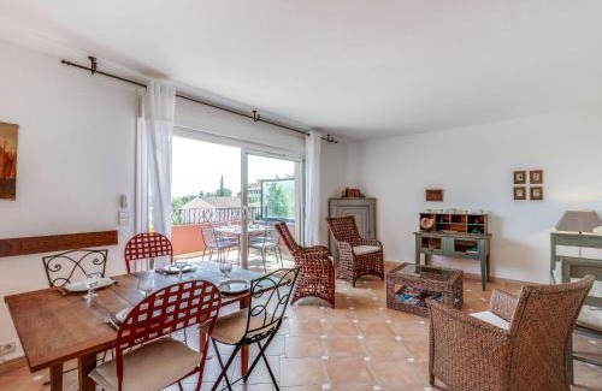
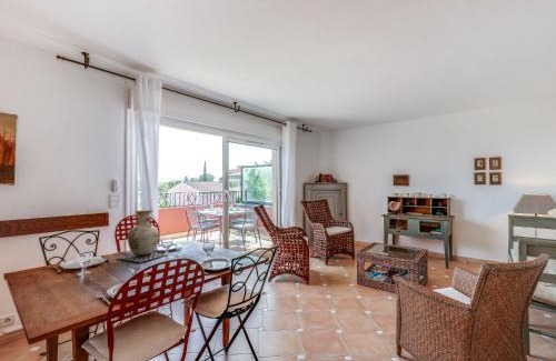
+ vase [116,209,167,263]
